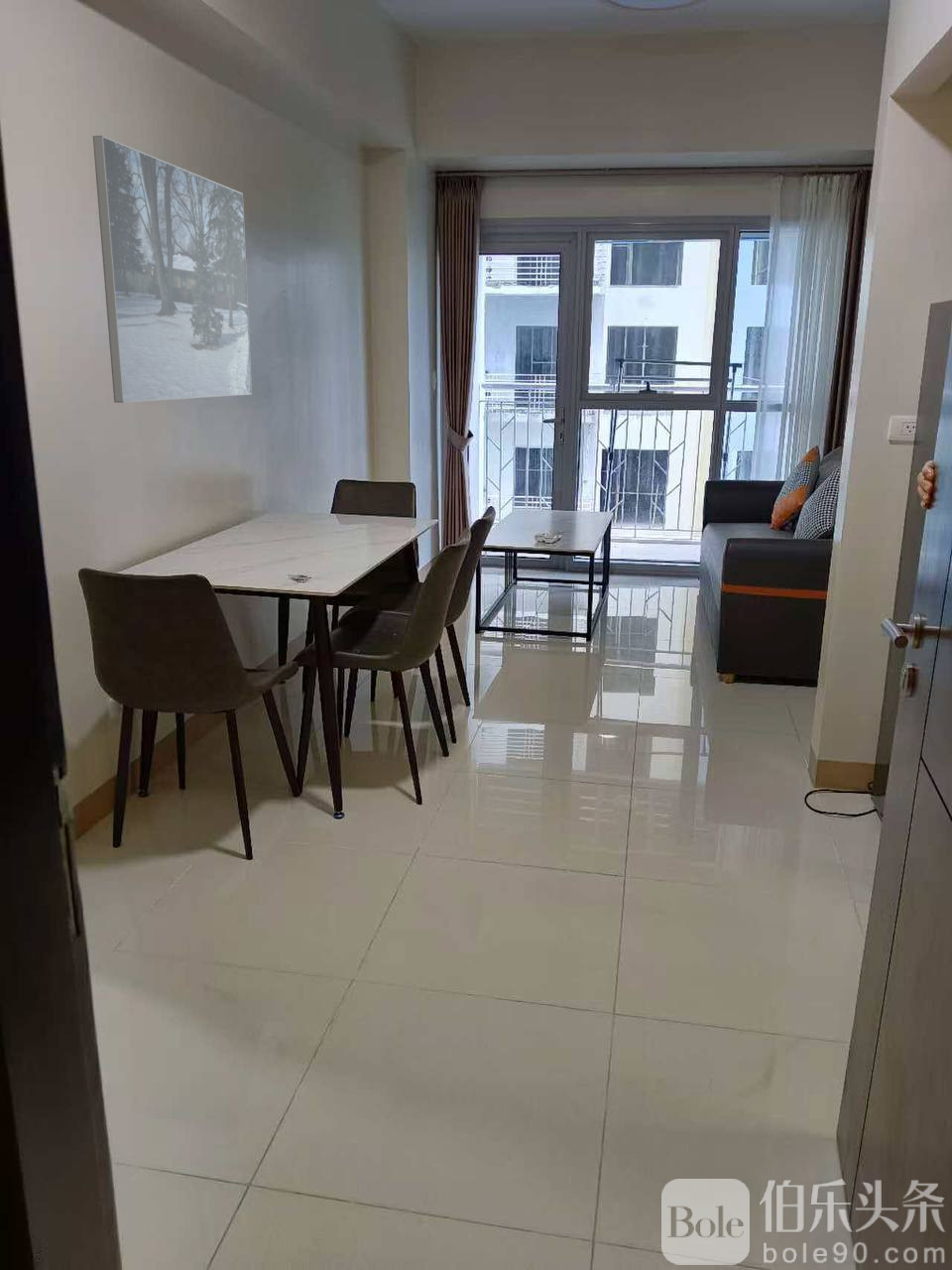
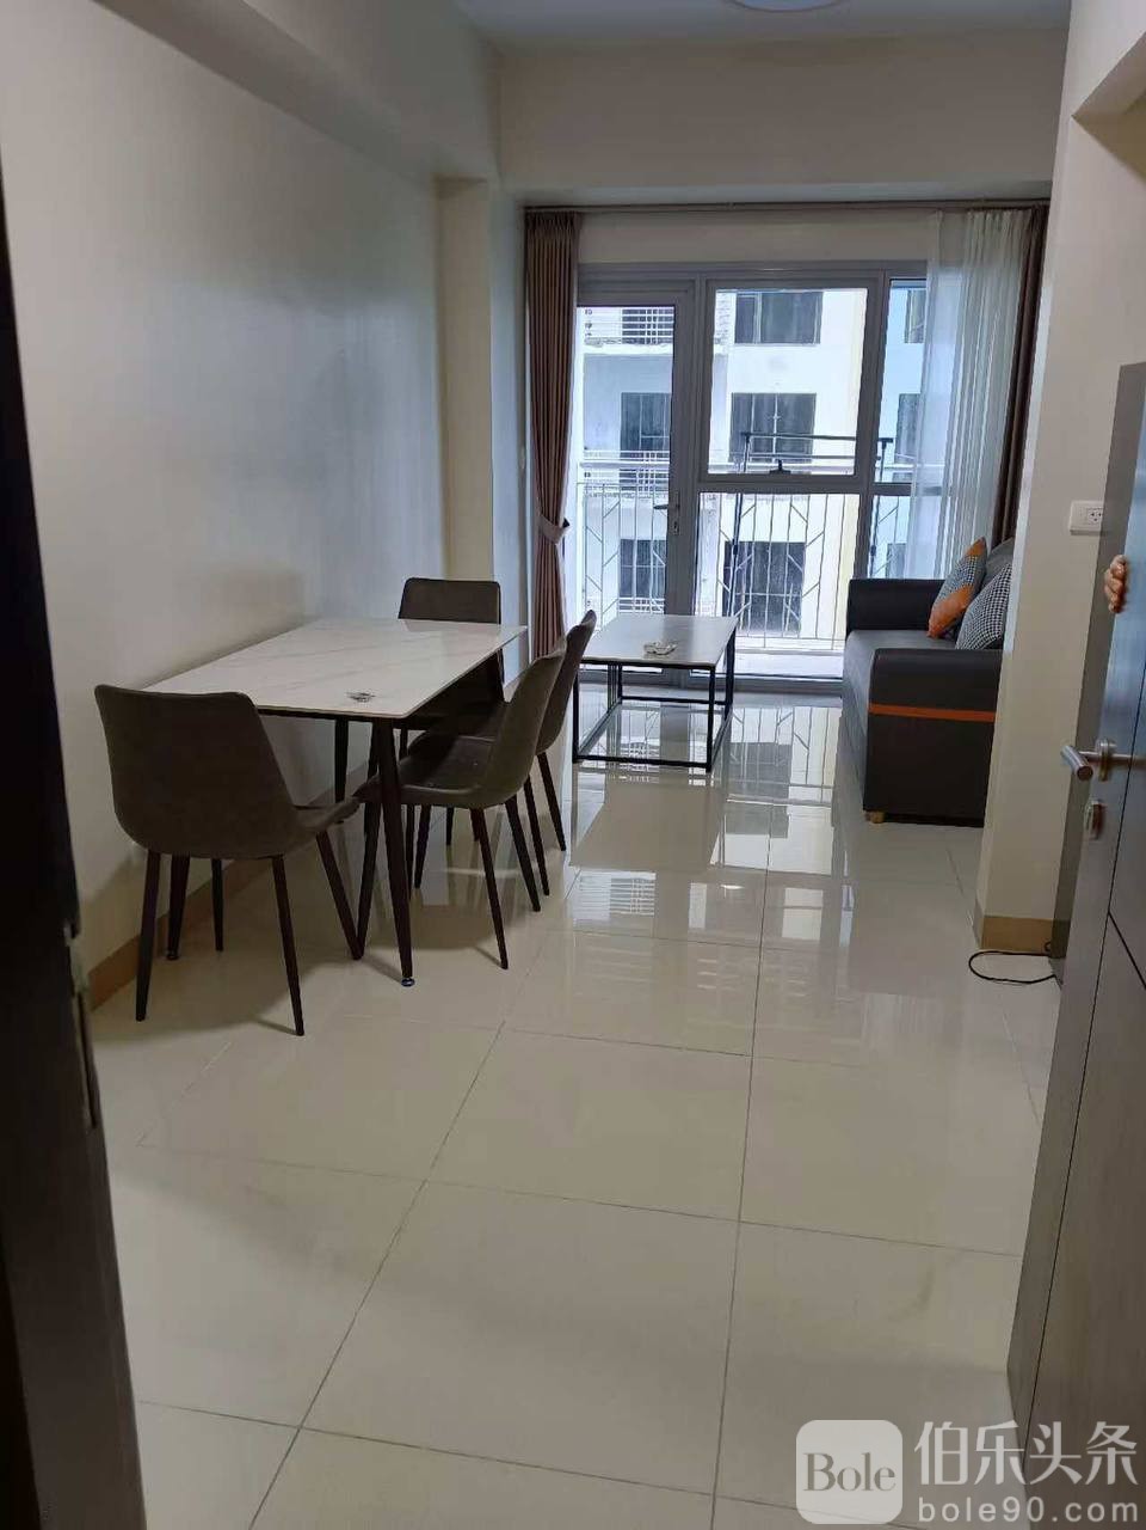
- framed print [92,135,253,404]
